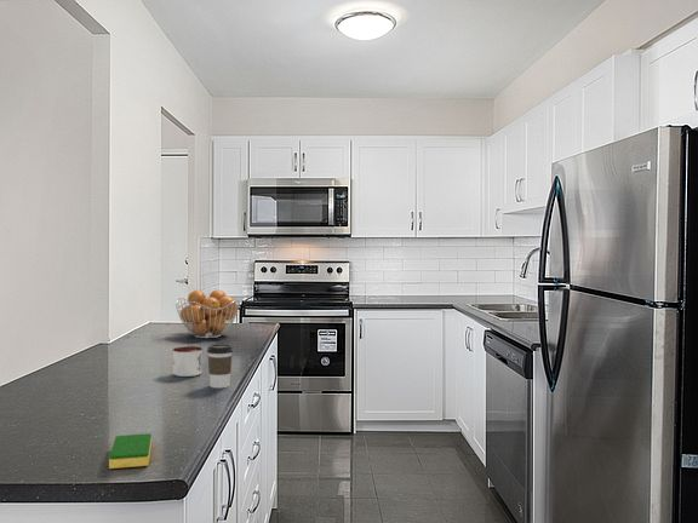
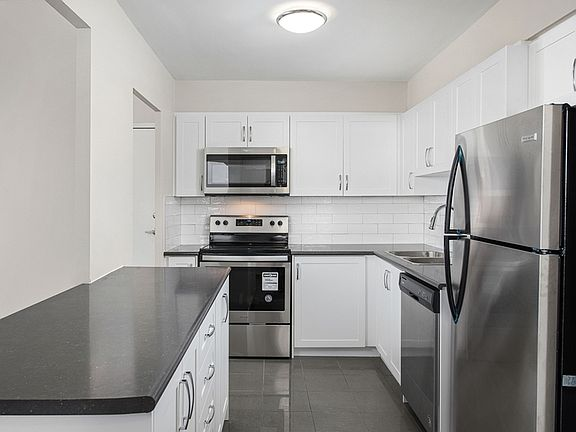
- mug [171,345,204,378]
- coffee cup [206,343,234,389]
- fruit basket [174,288,241,339]
- dish sponge [108,432,153,470]
